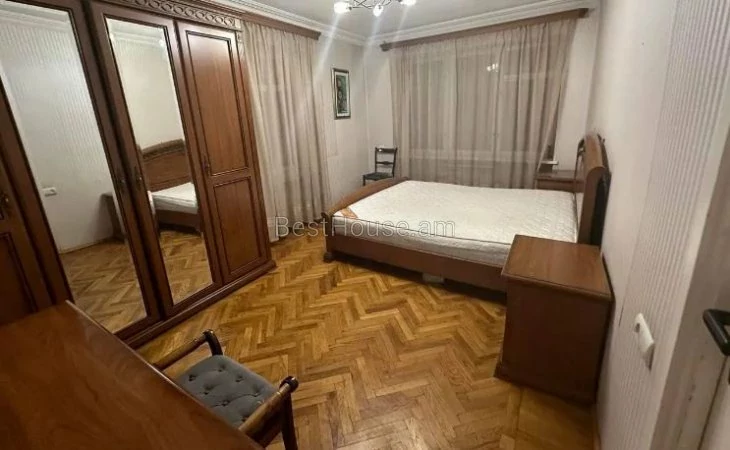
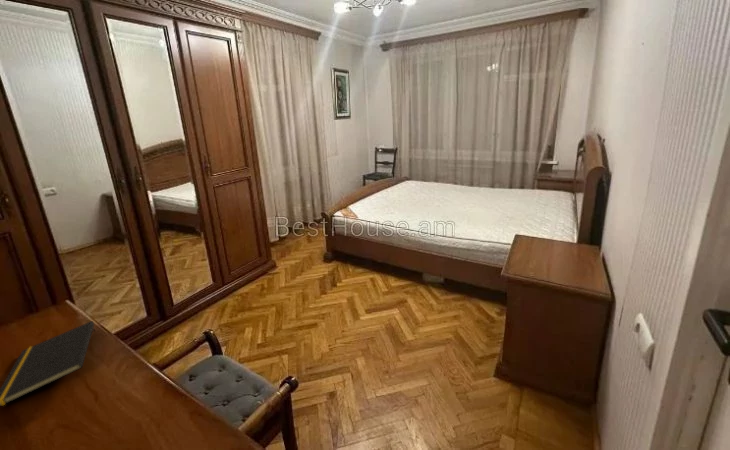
+ notepad [0,320,96,407]
